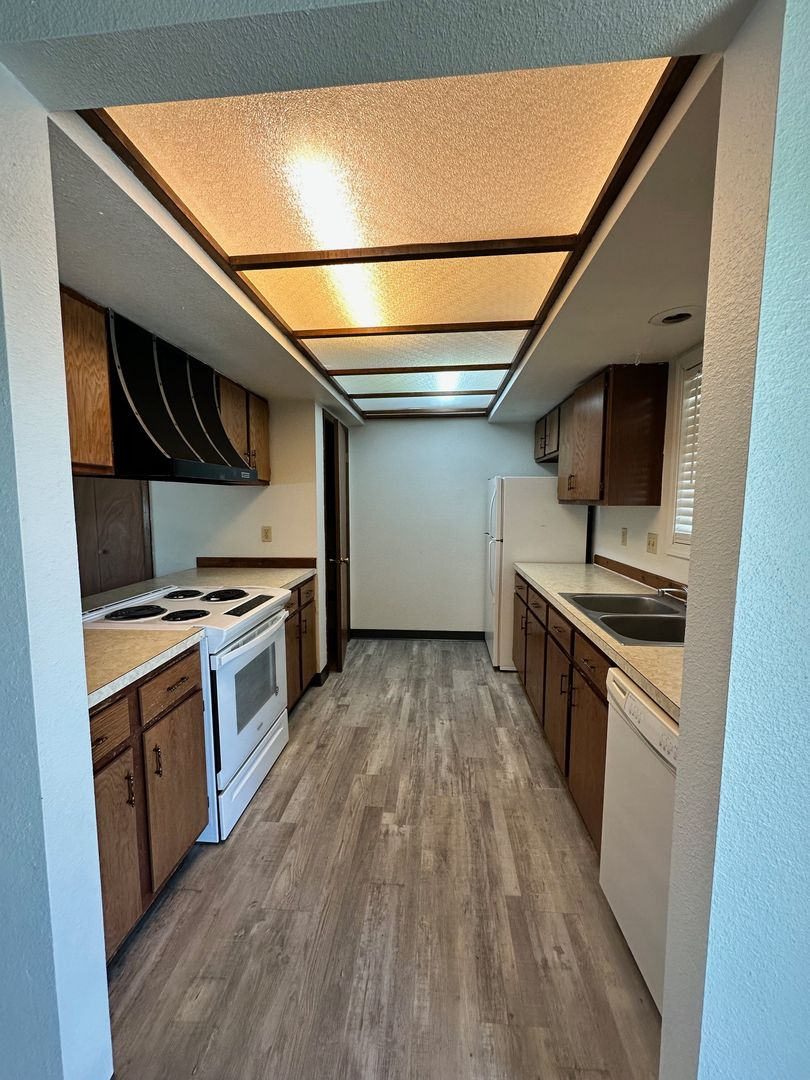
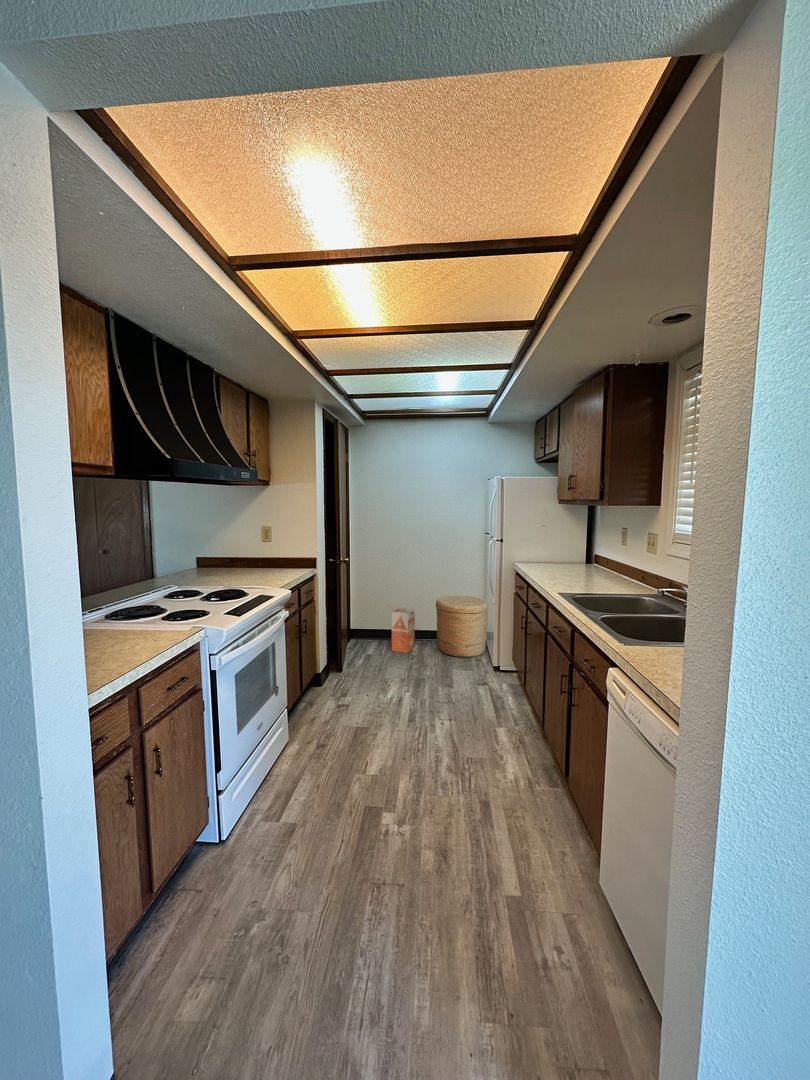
+ basket [435,595,489,658]
+ waste bin [391,607,416,654]
